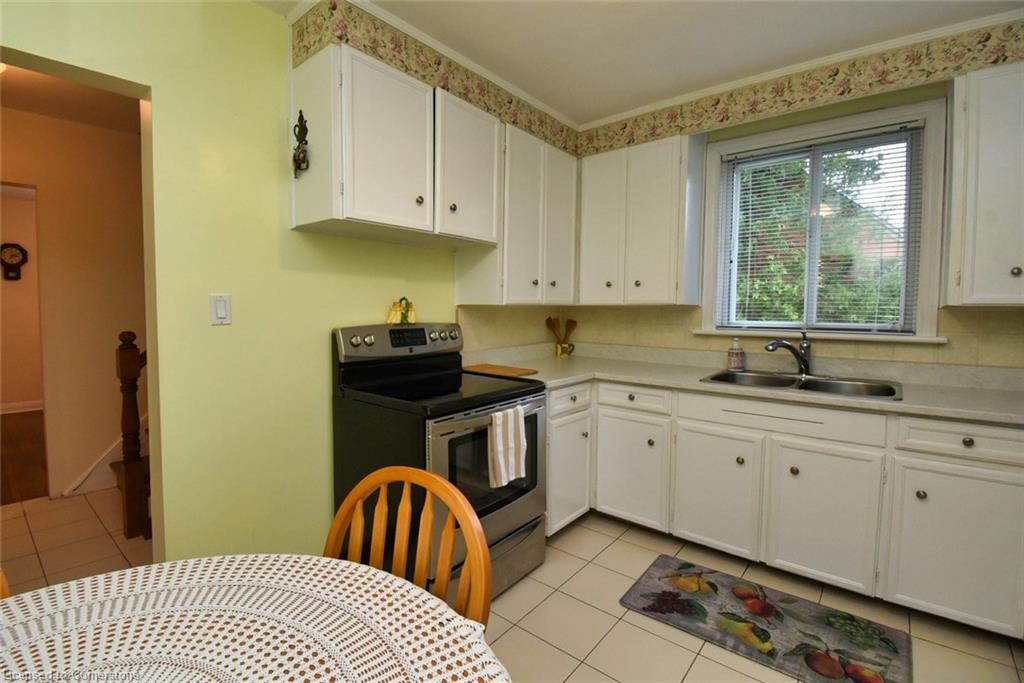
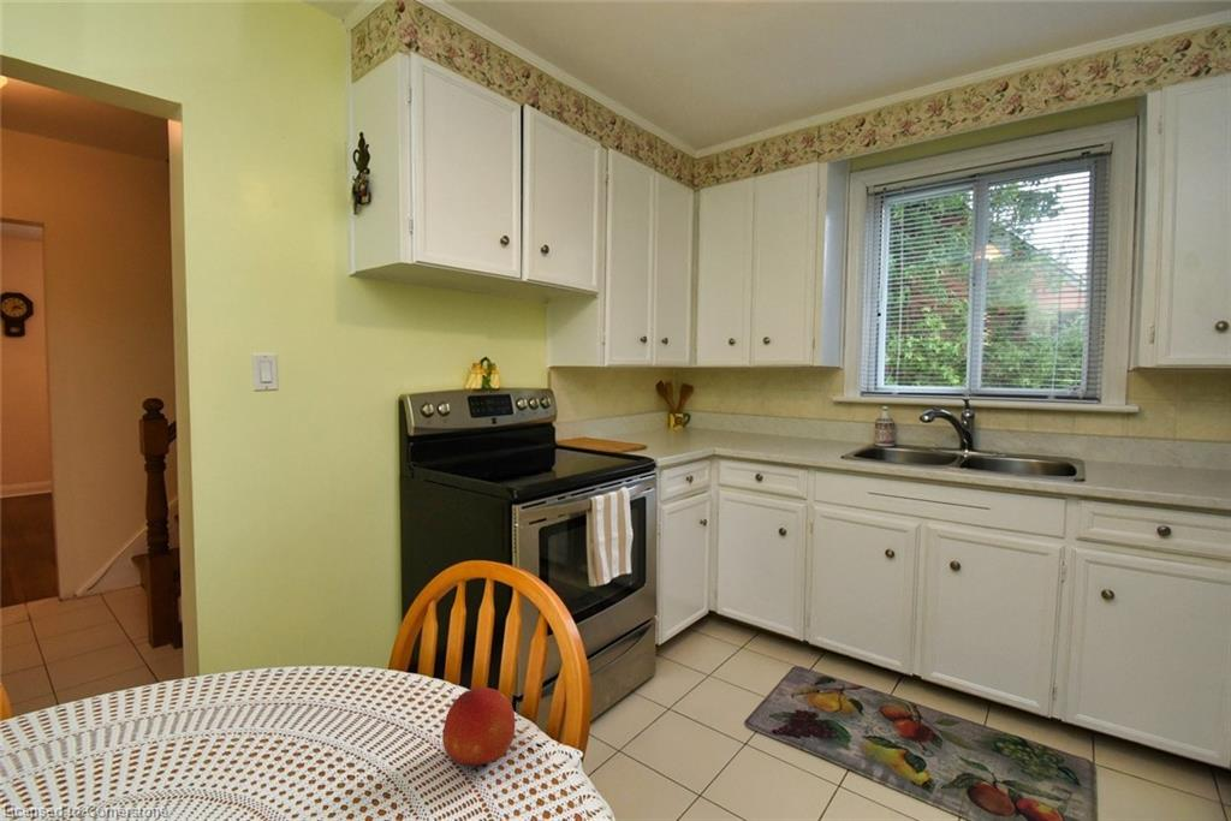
+ fruit [441,686,516,773]
